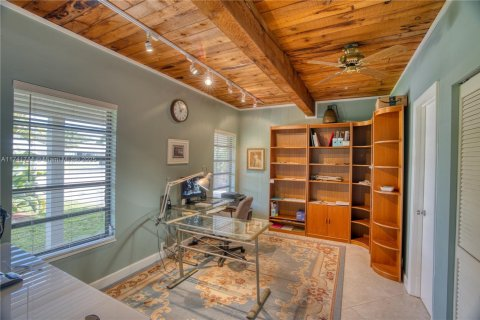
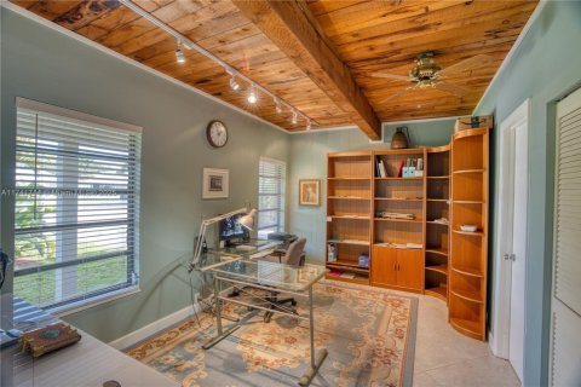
+ book [17,322,82,358]
